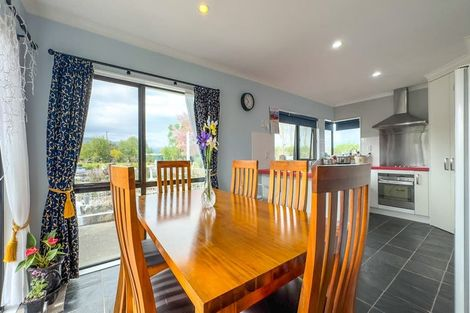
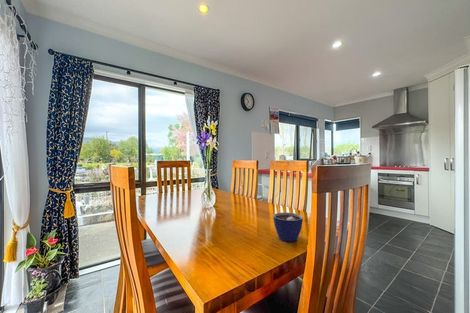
+ cup [272,212,304,243]
